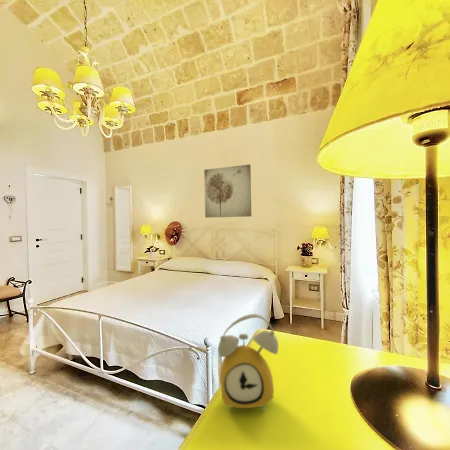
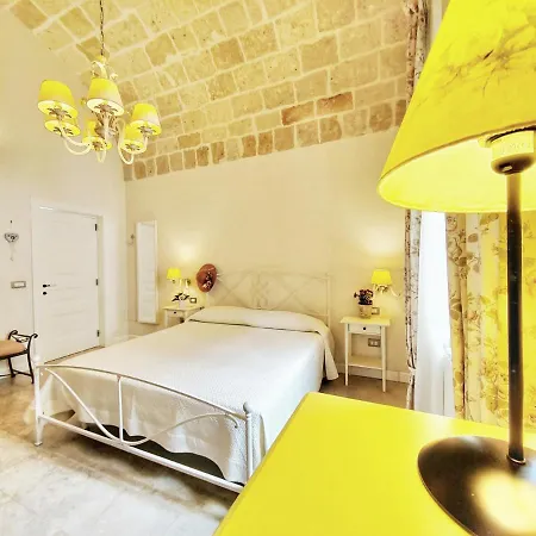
- alarm clock [217,313,280,412]
- wall art [203,163,252,219]
